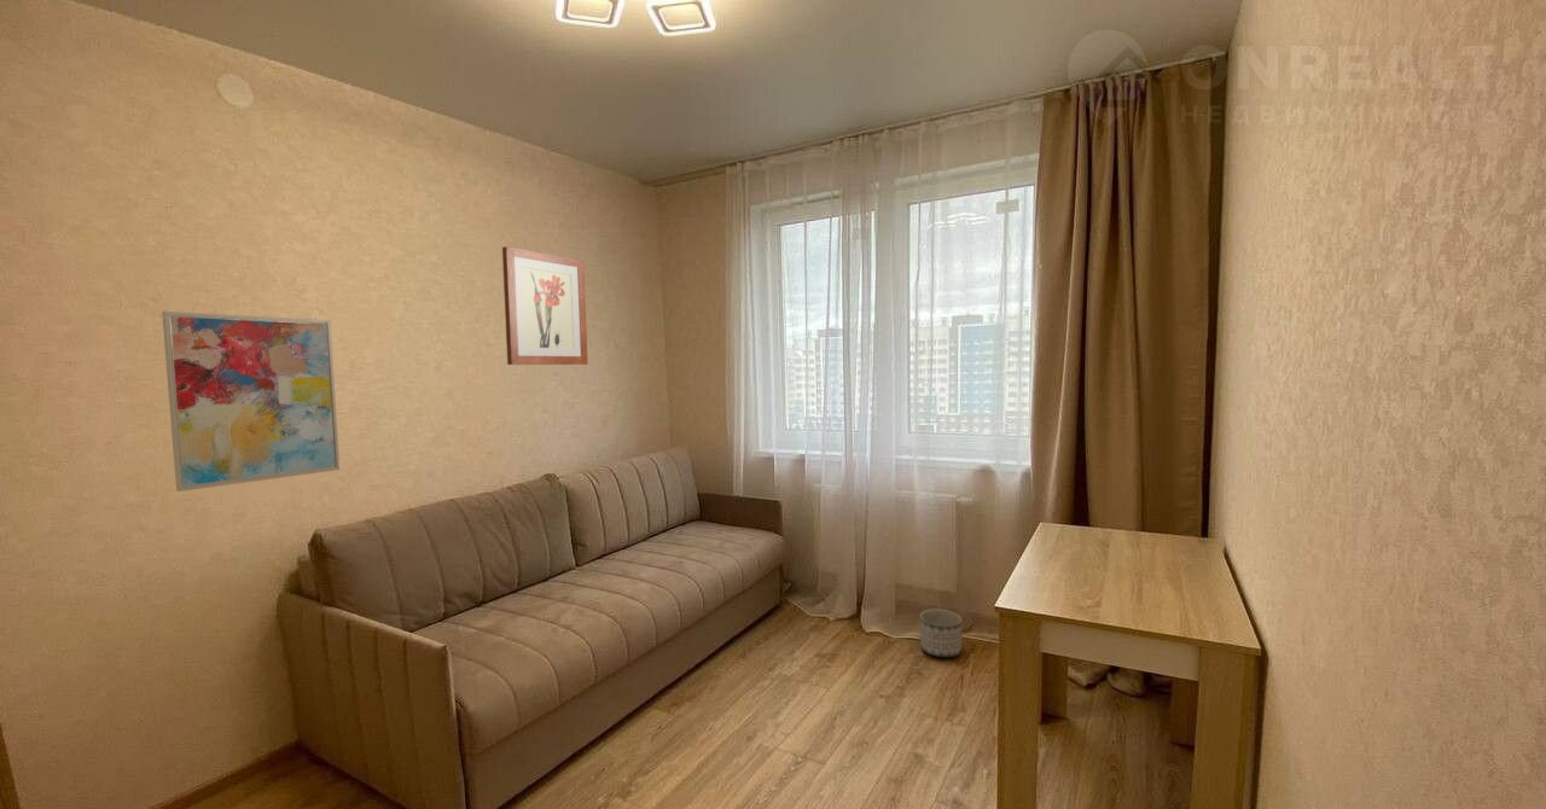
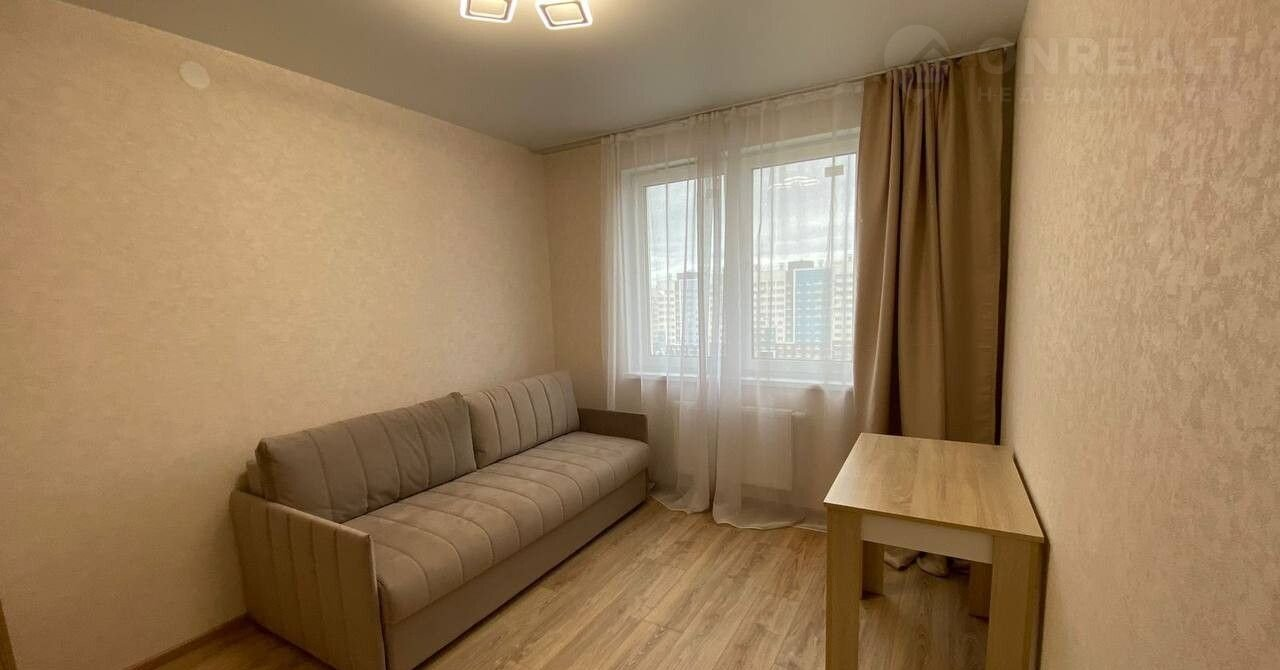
- wall art [161,310,341,493]
- wall art [501,245,589,366]
- planter [919,607,963,658]
